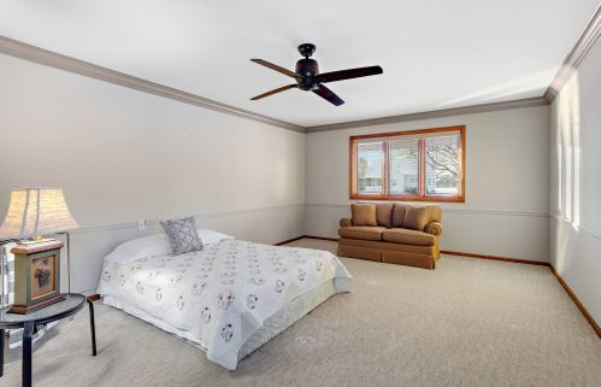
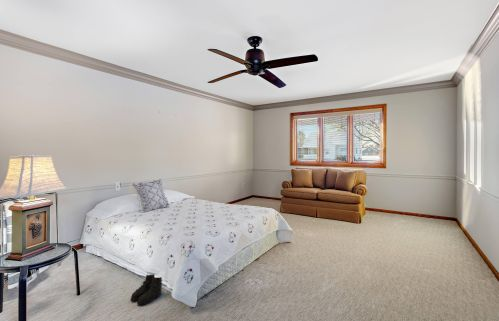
+ boots [130,273,164,306]
